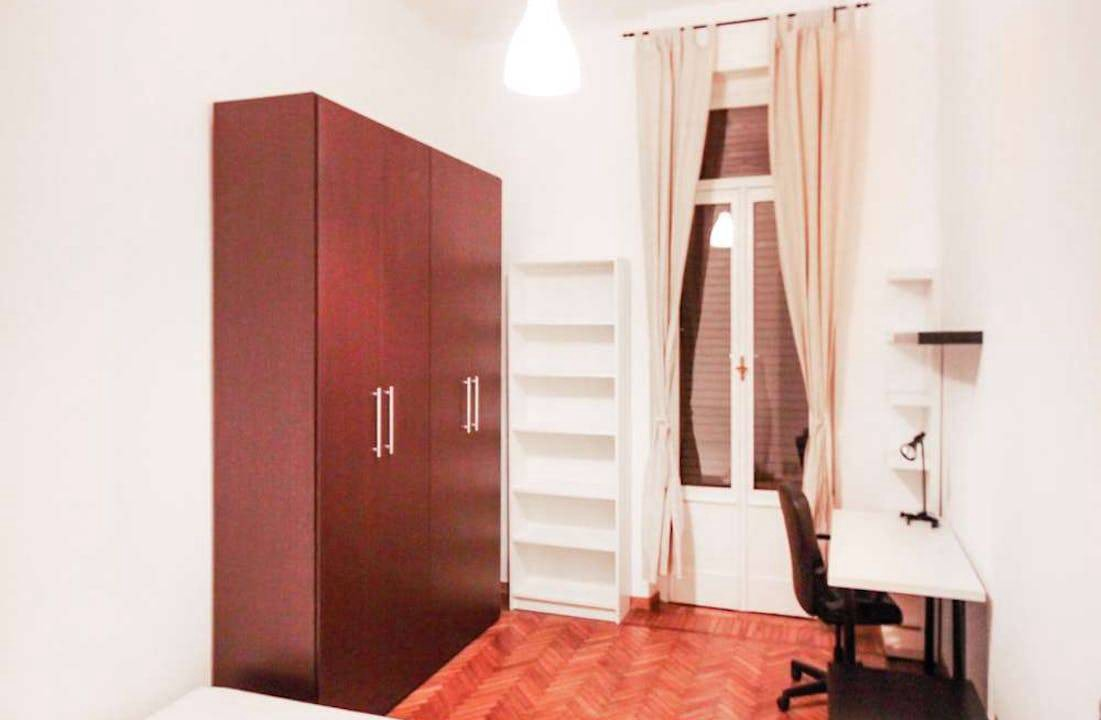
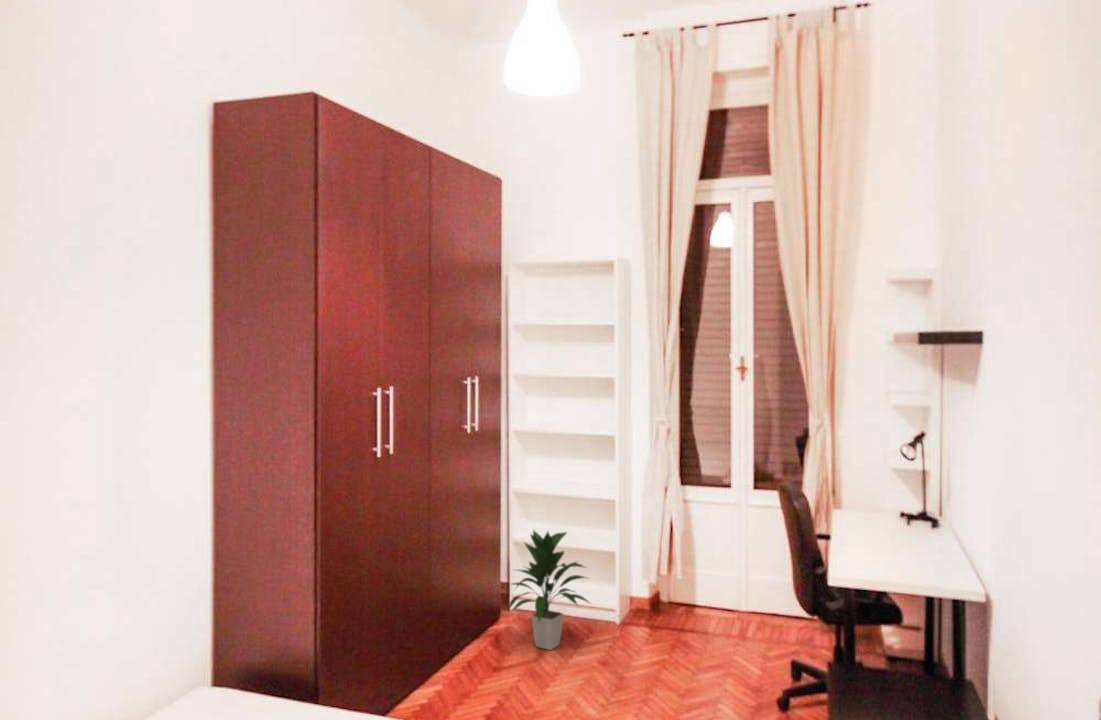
+ indoor plant [507,529,592,651]
